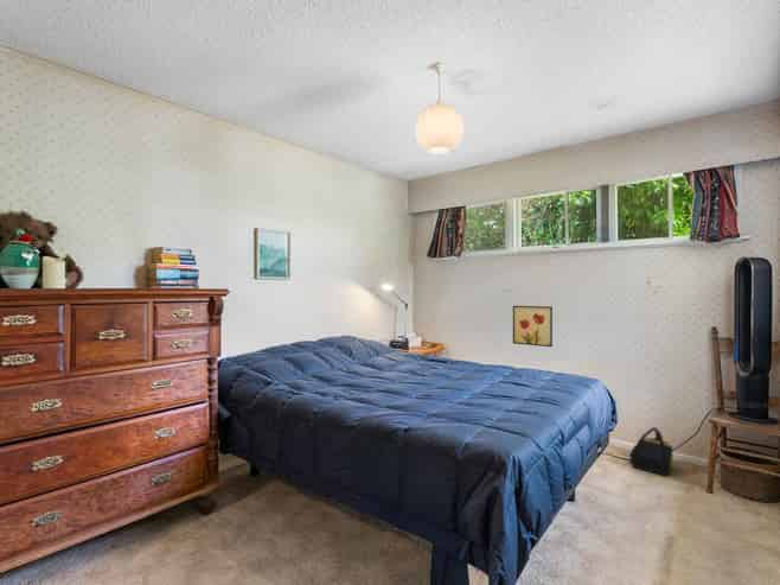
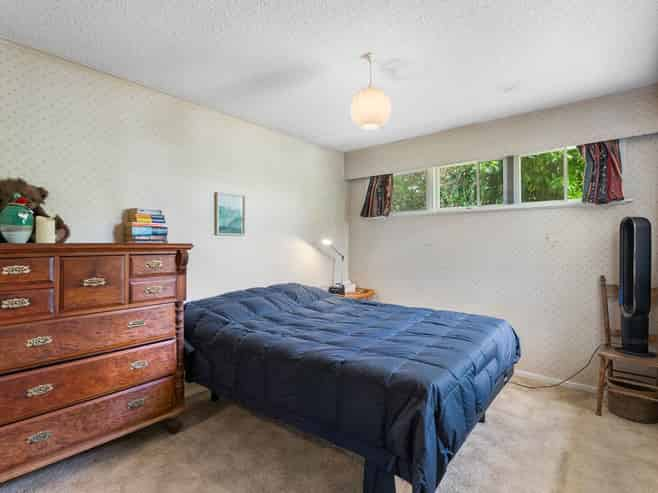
- backpack [628,426,674,477]
- wall art [512,305,554,348]
